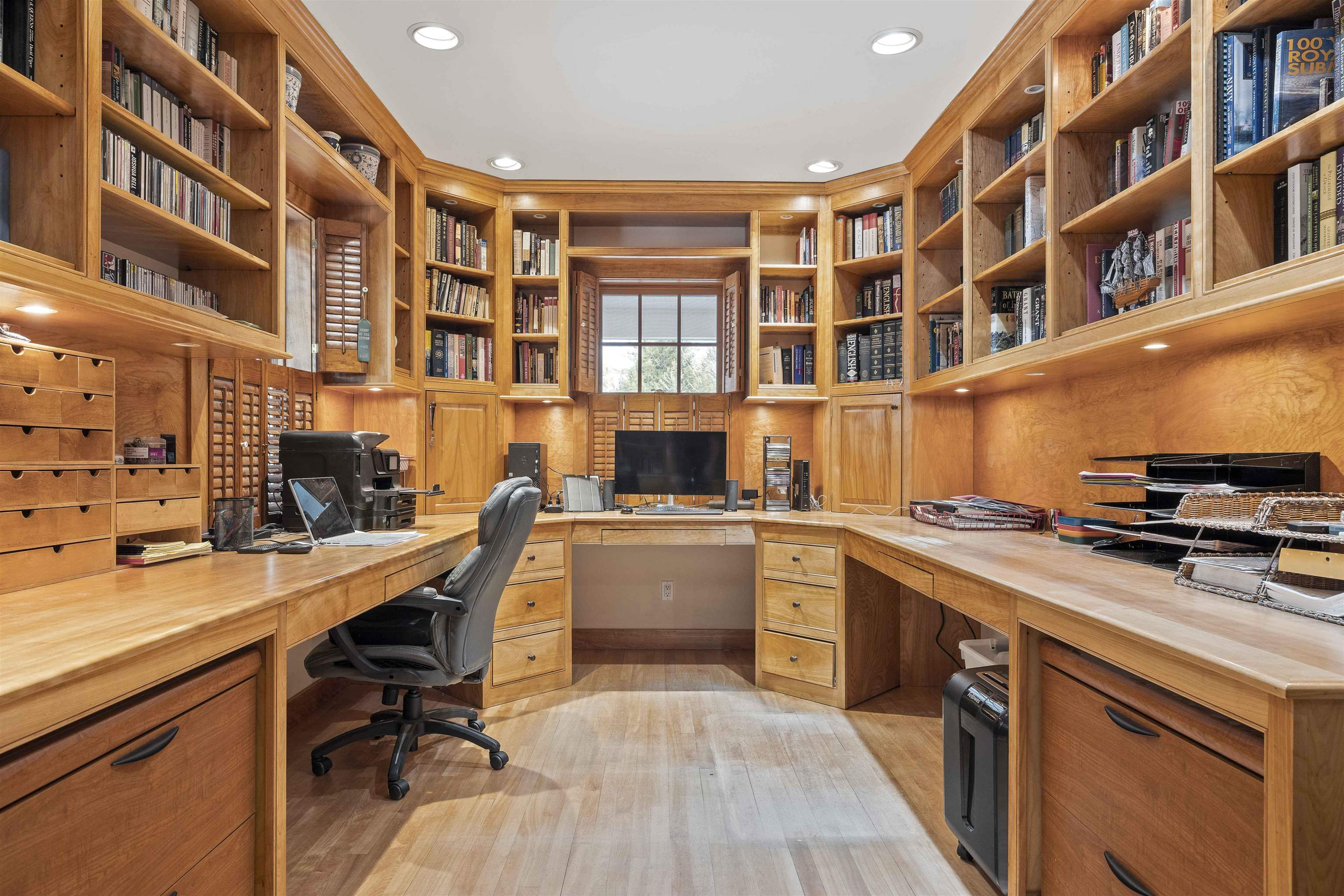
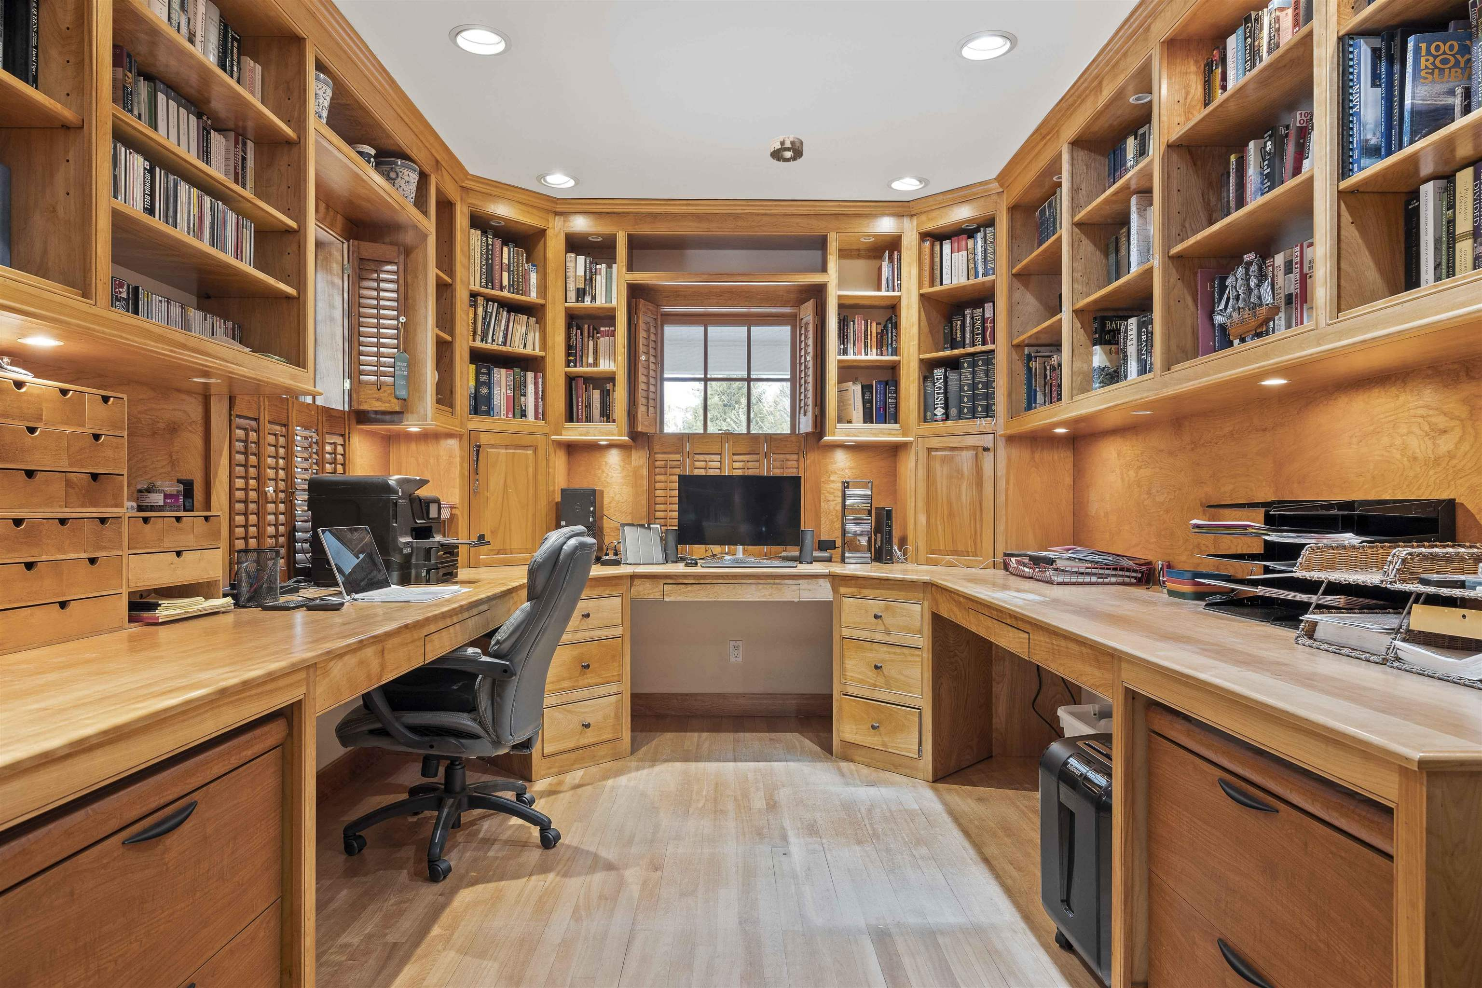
+ smoke detector [770,136,804,162]
